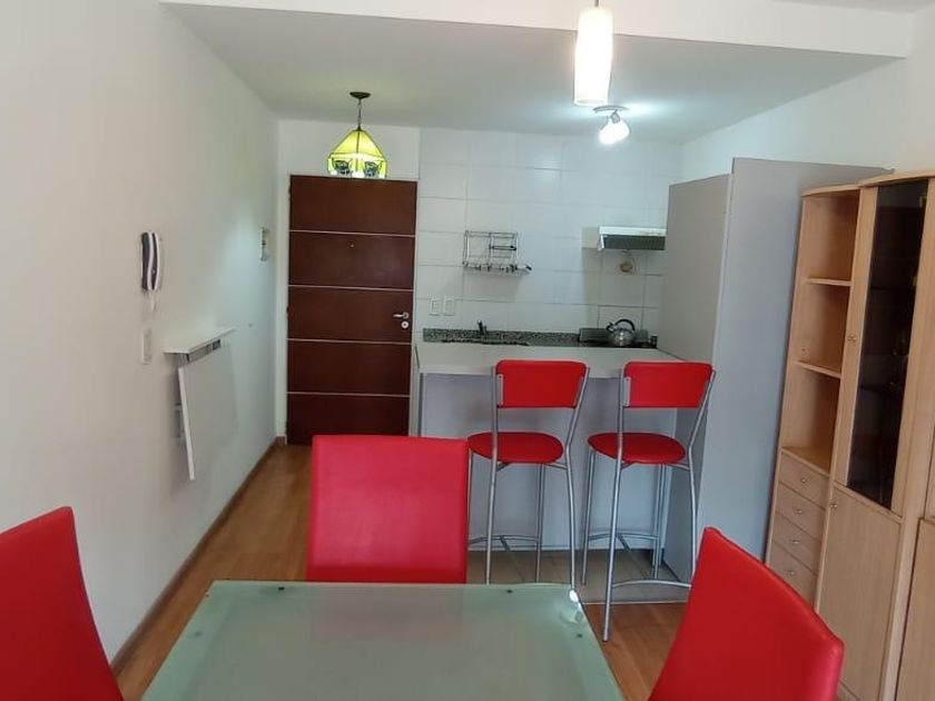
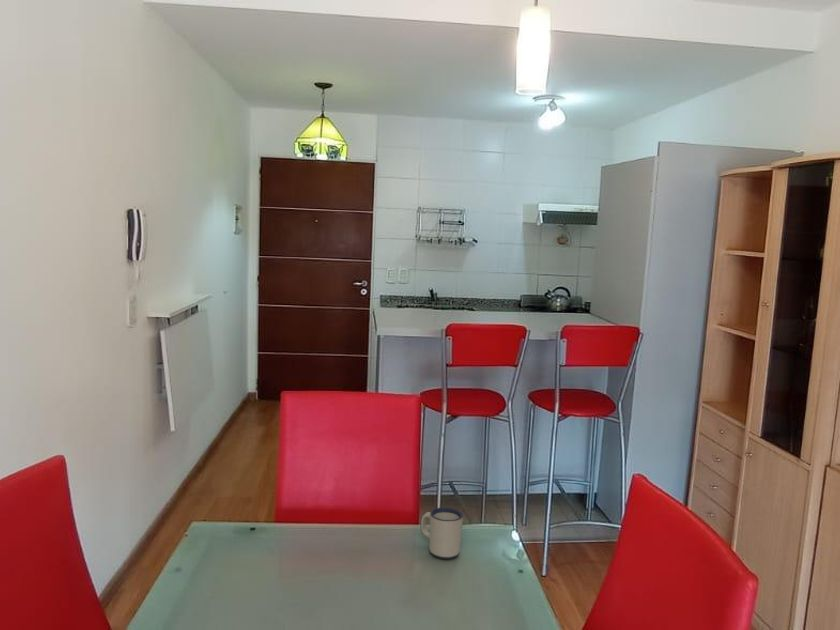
+ mug [419,507,464,560]
